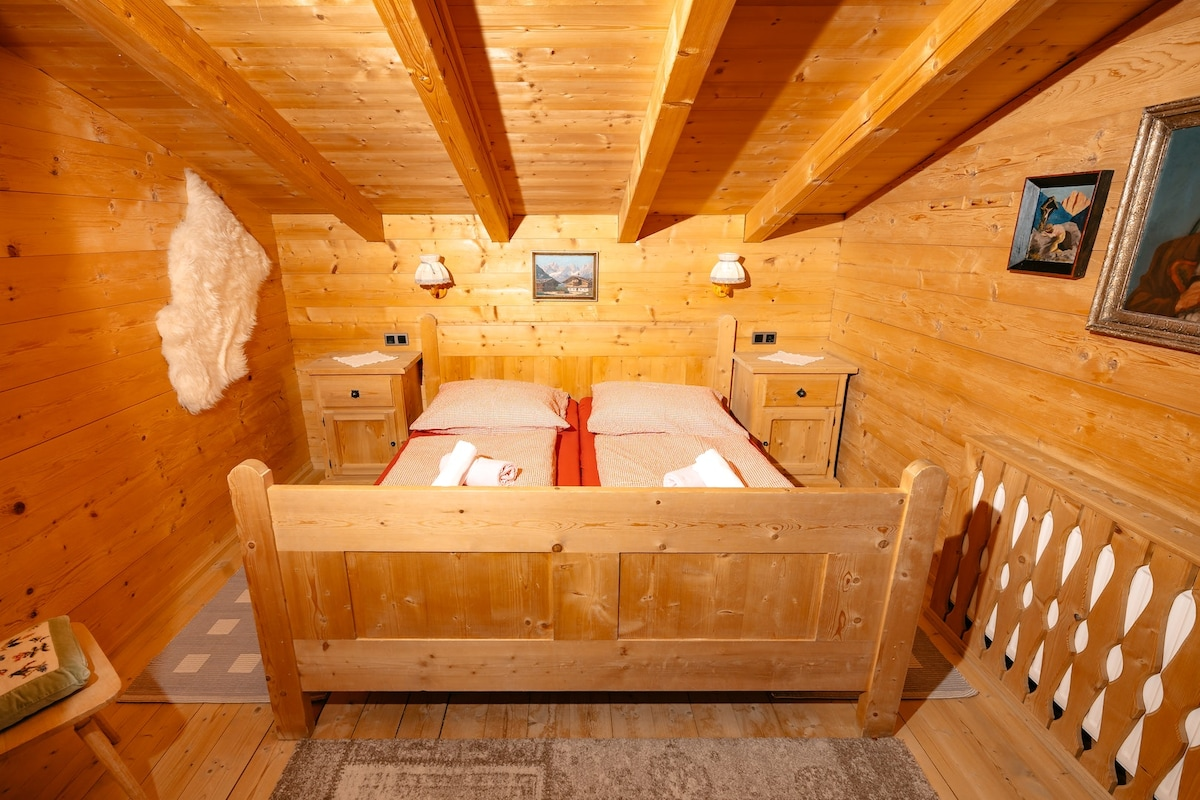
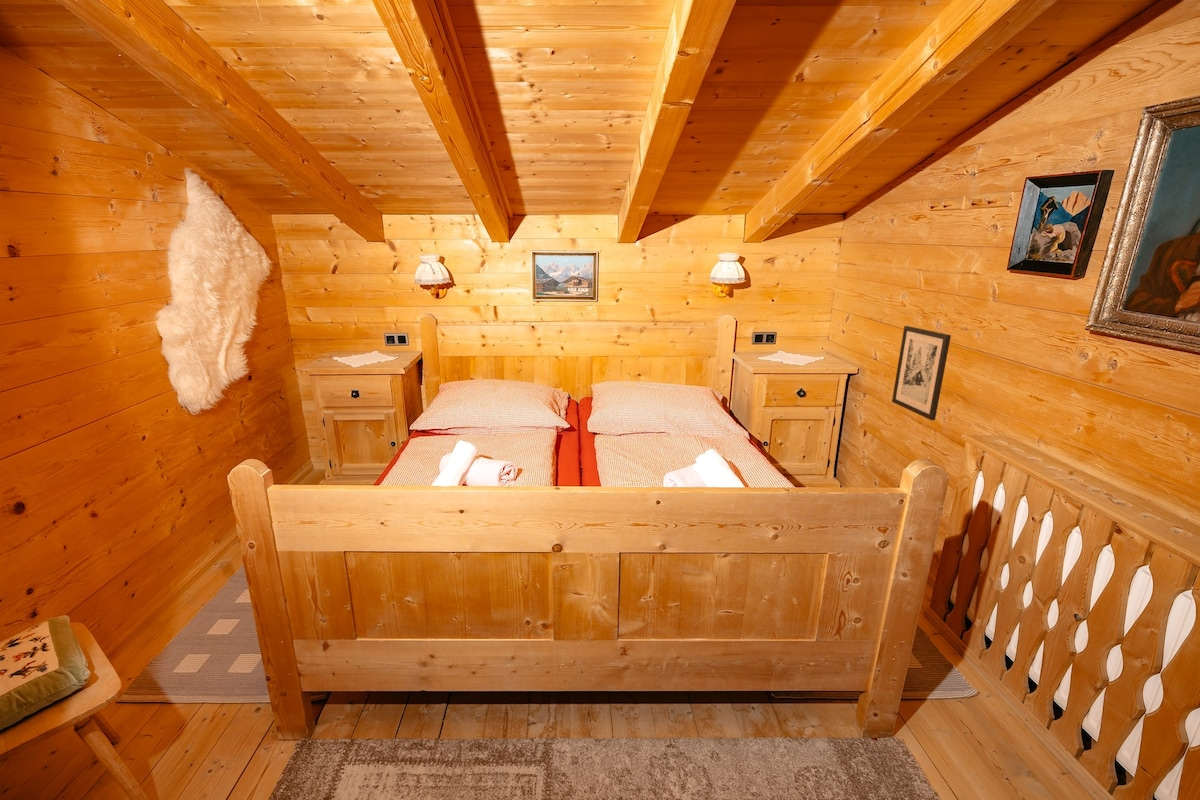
+ wall art [891,325,952,421]
